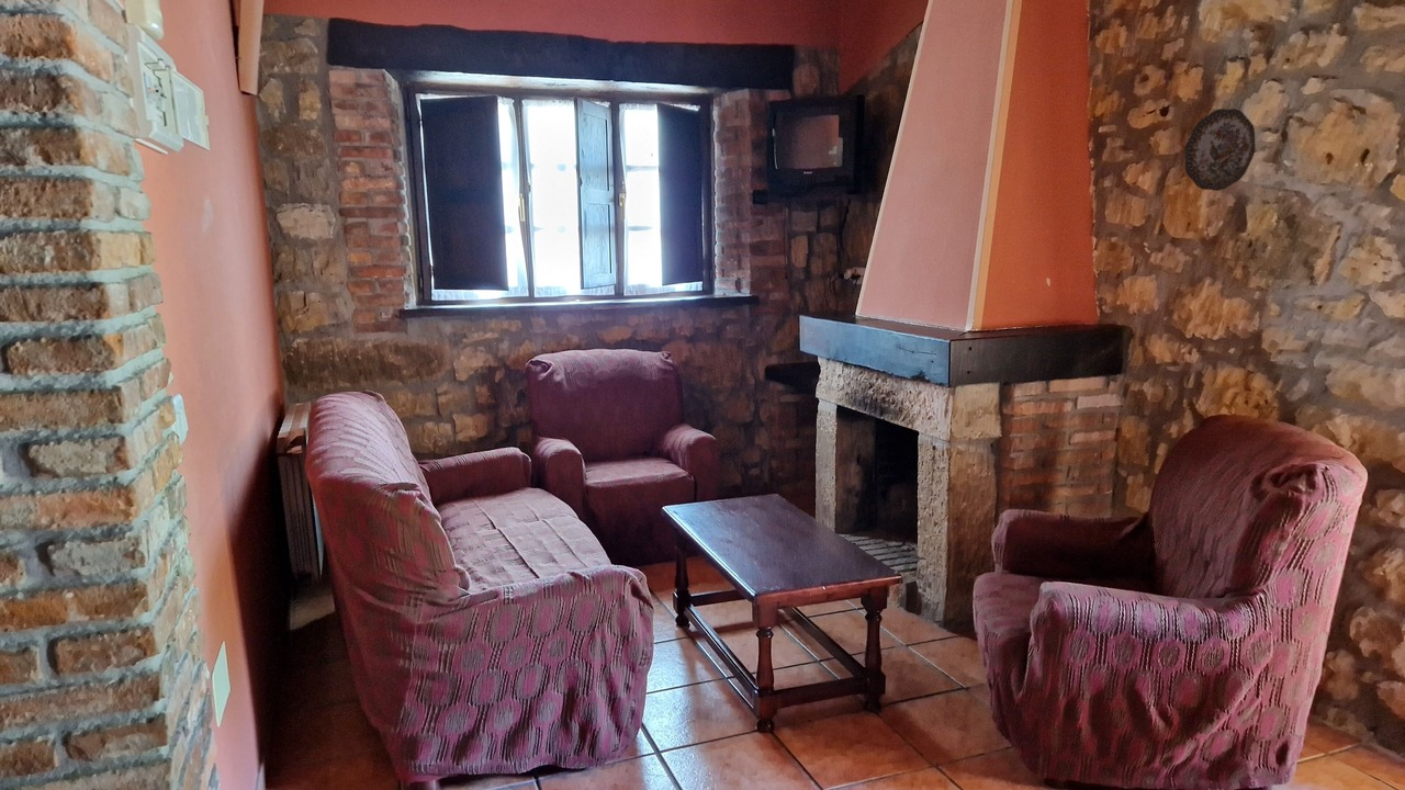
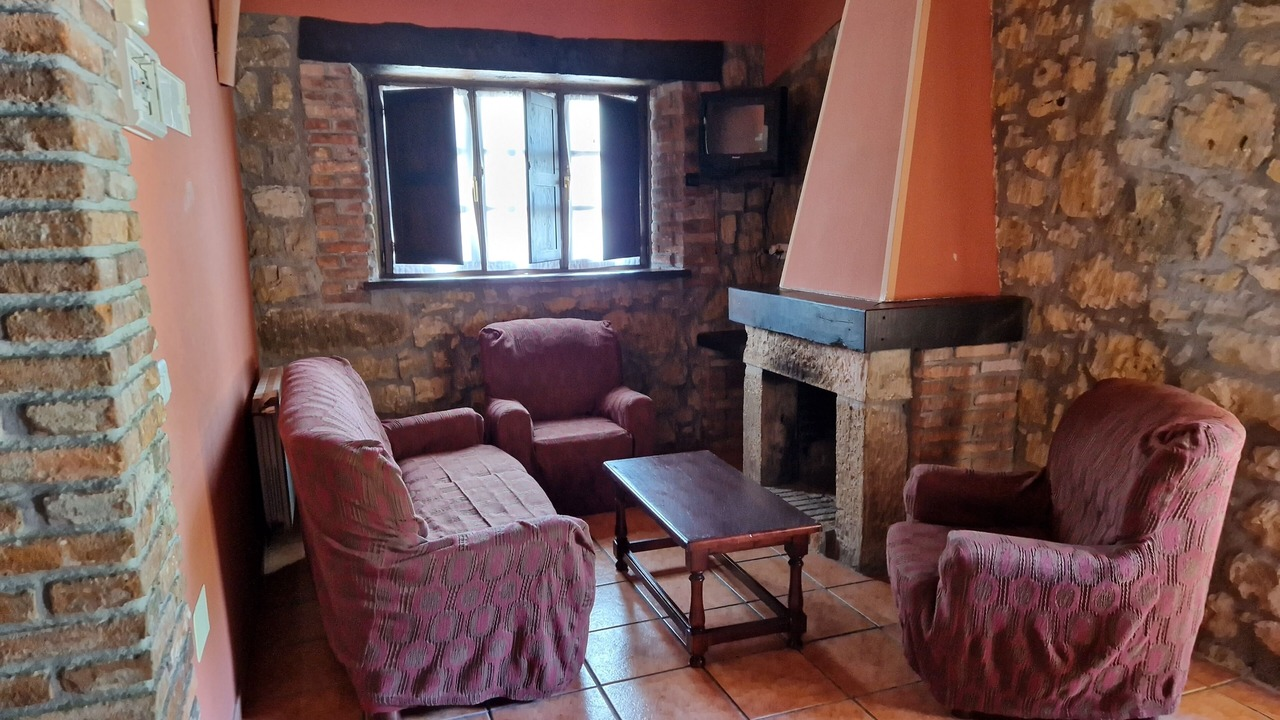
- decorative plate [1183,108,1257,192]
